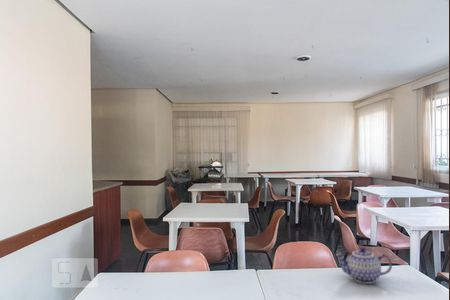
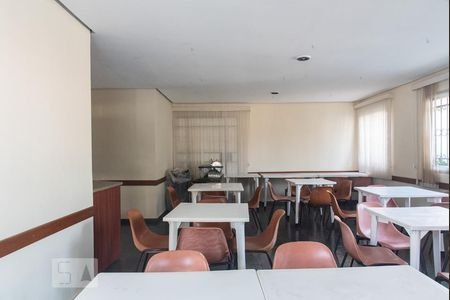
- teapot [335,246,393,285]
